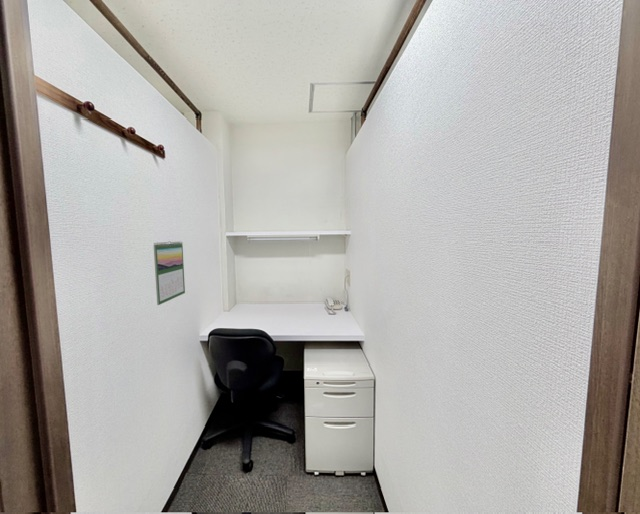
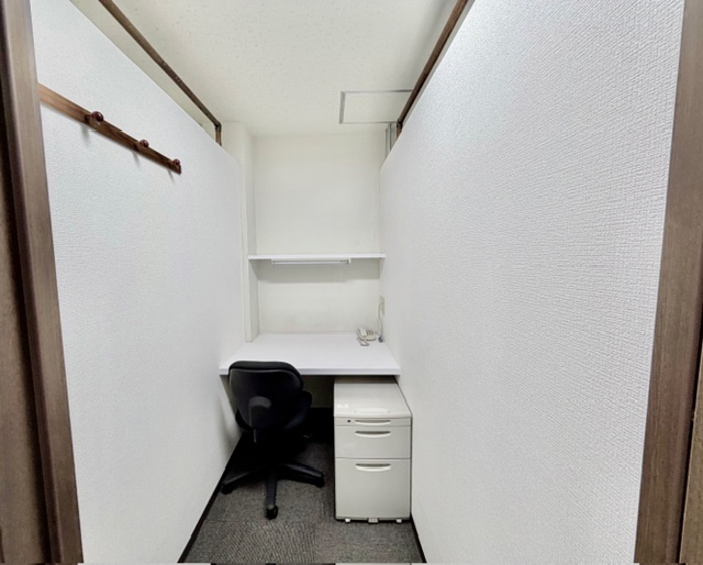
- calendar [153,240,186,306]
